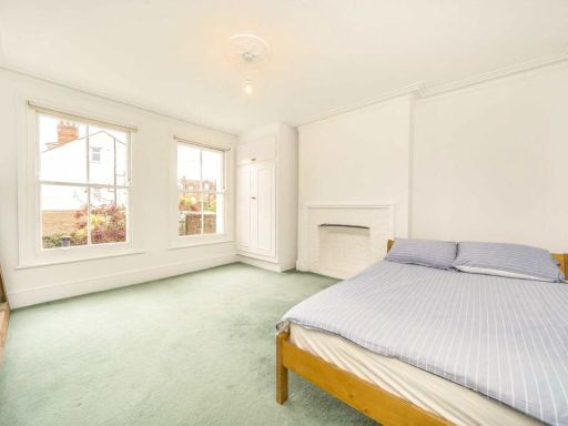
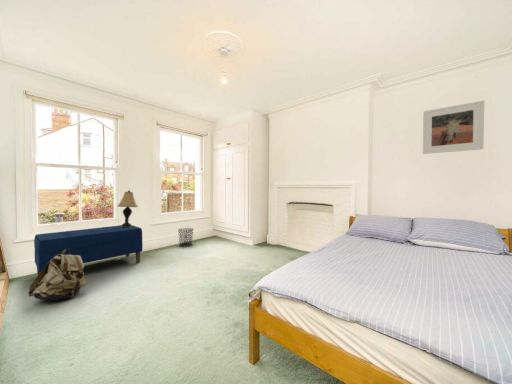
+ bench [33,224,143,276]
+ backpack [27,249,87,302]
+ waste bin [177,227,195,248]
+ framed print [422,100,485,155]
+ lamp [117,190,139,227]
